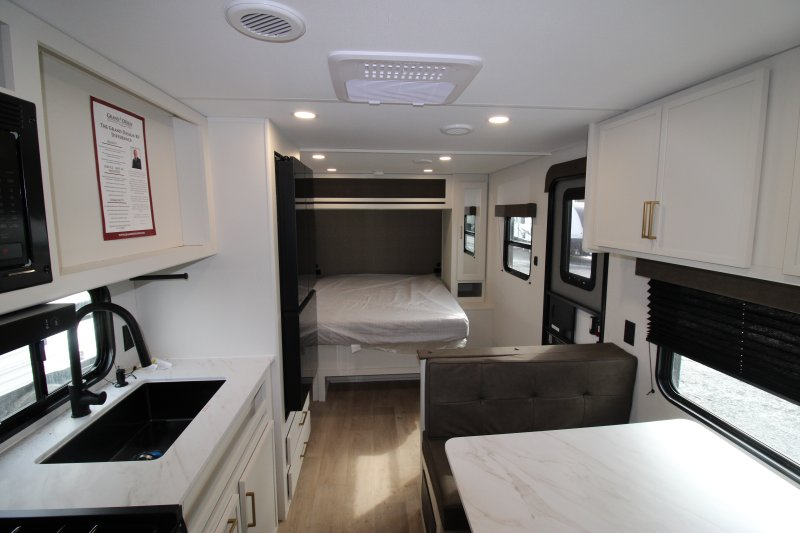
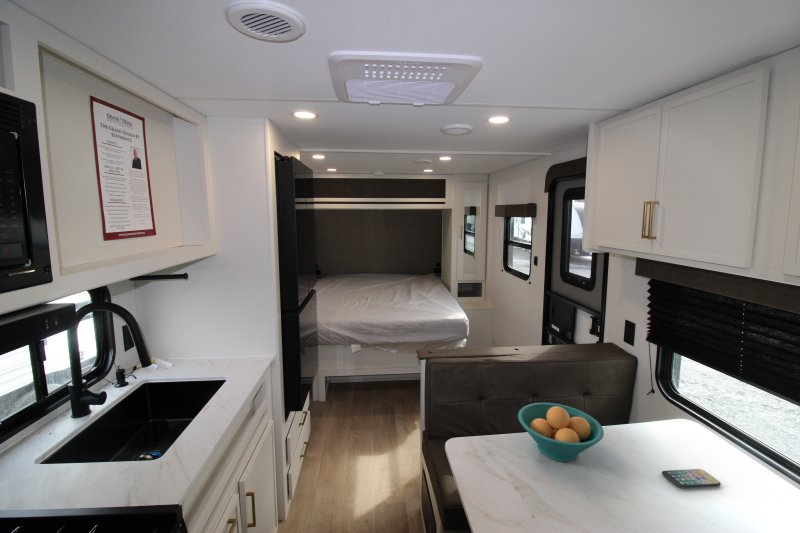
+ smartphone [661,468,722,489]
+ fruit bowl [517,402,605,463]
